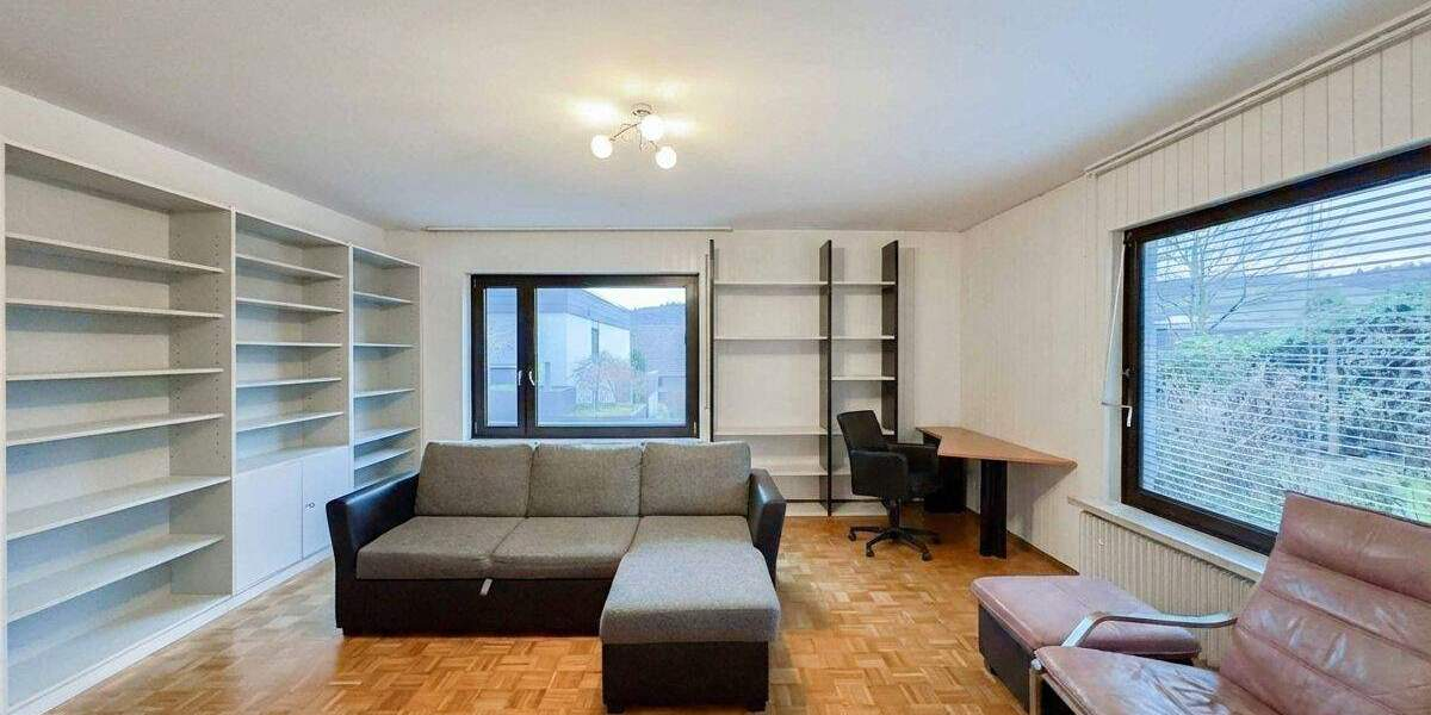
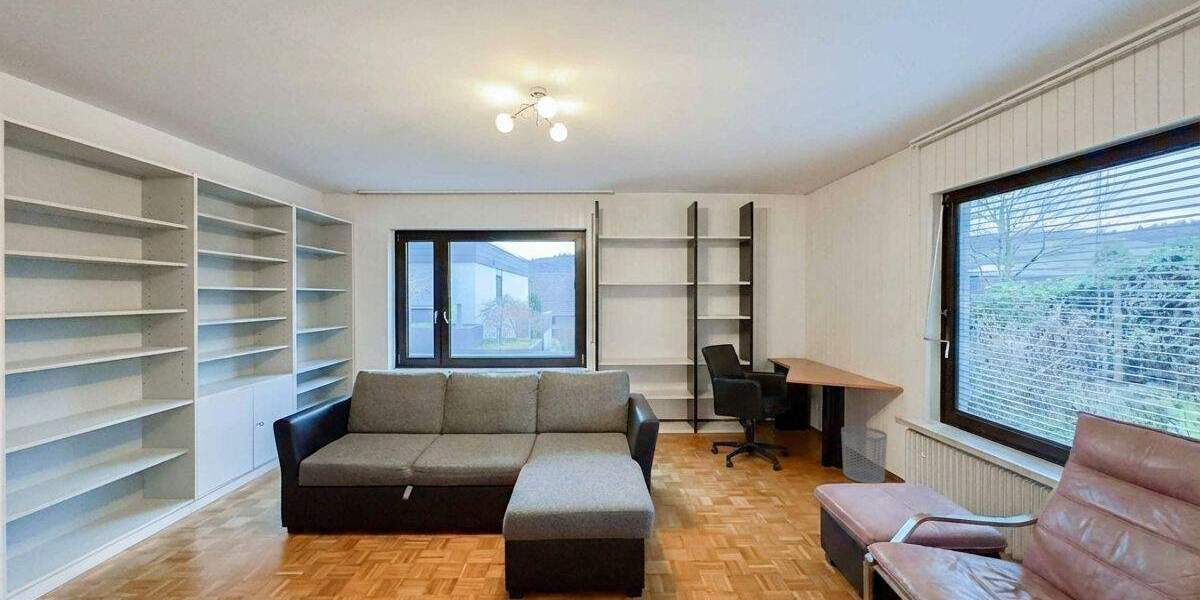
+ waste bin [840,425,888,484]
